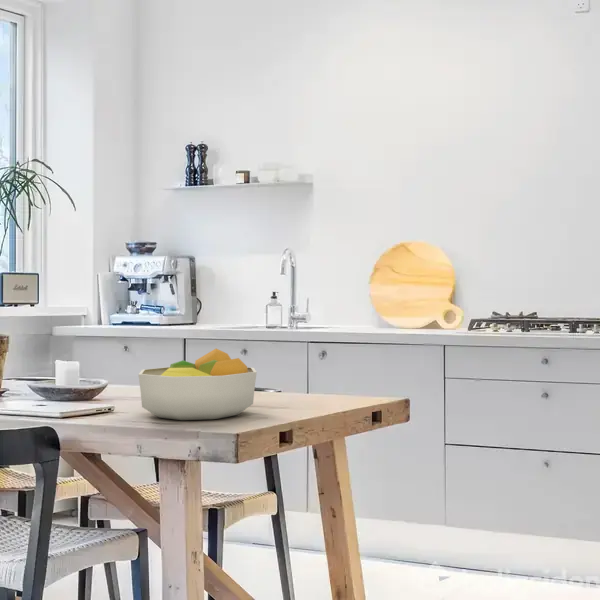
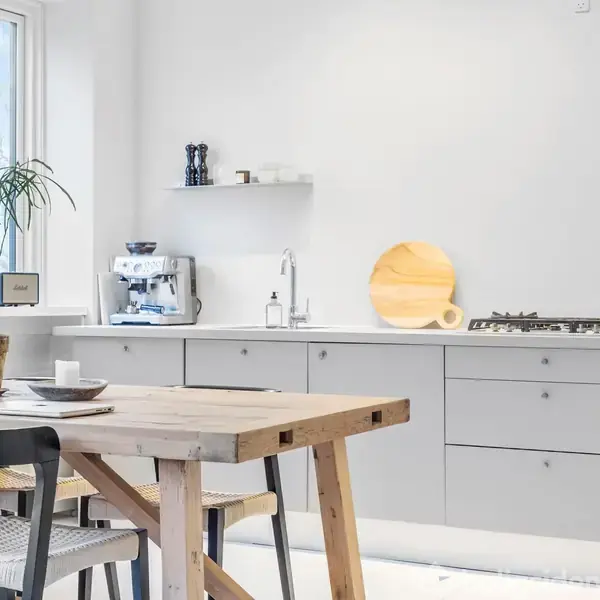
- fruit bowl [138,348,258,421]
